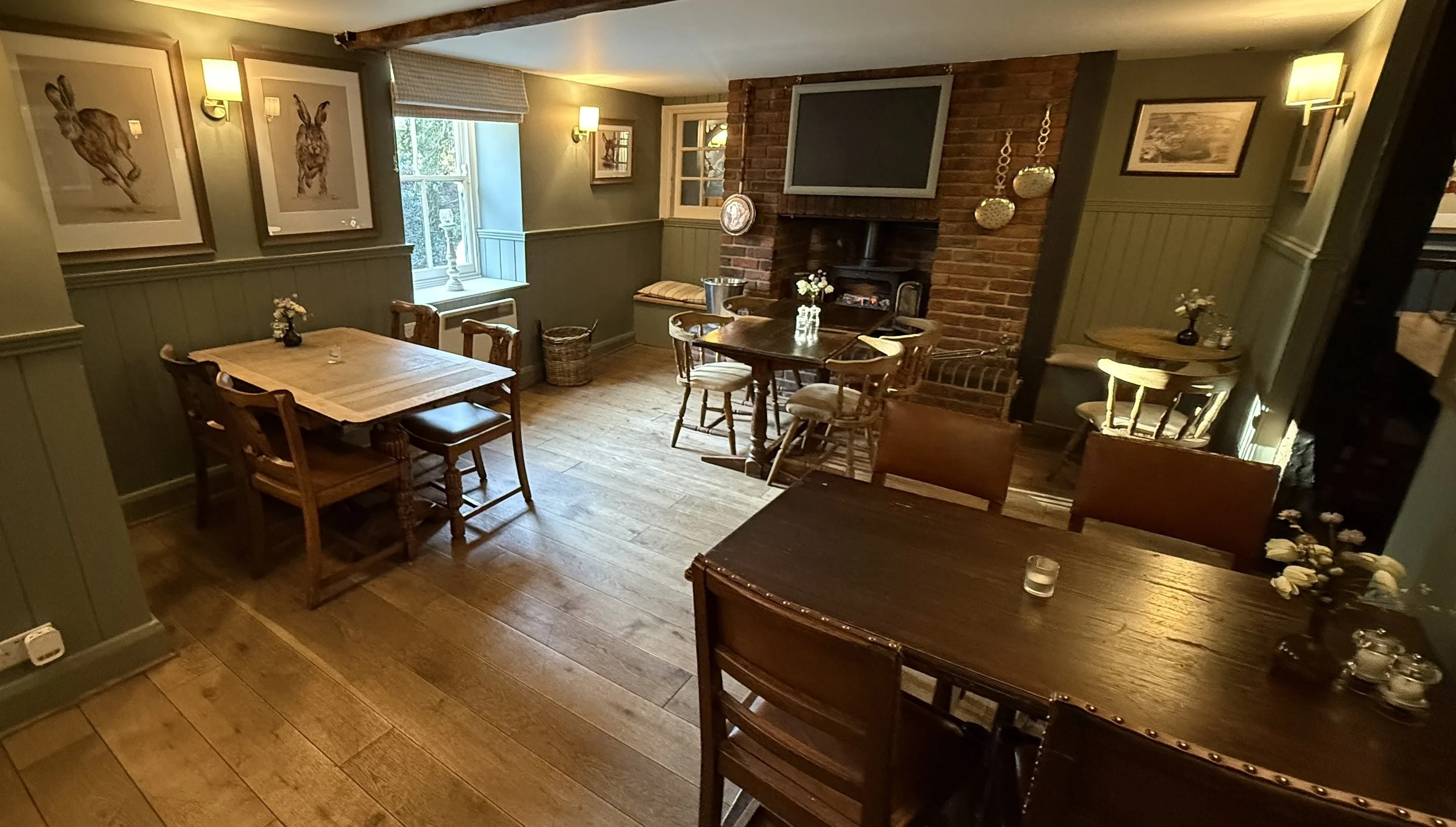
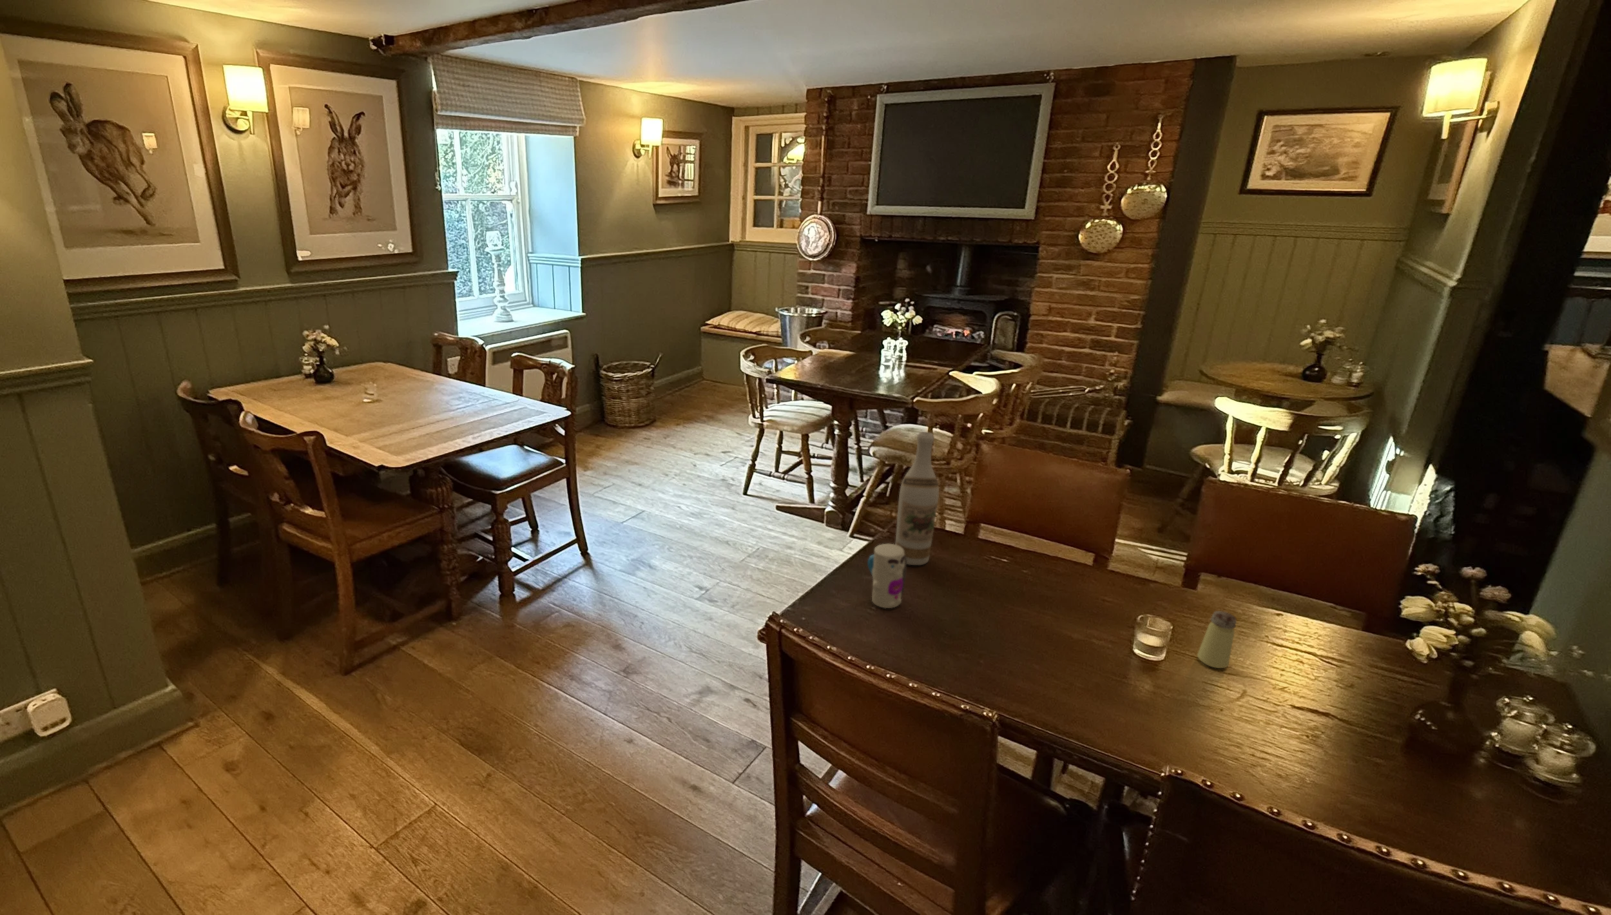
+ toy [866,543,907,609]
+ wine bottle [894,431,939,565]
+ saltshaker [1197,611,1237,669]
